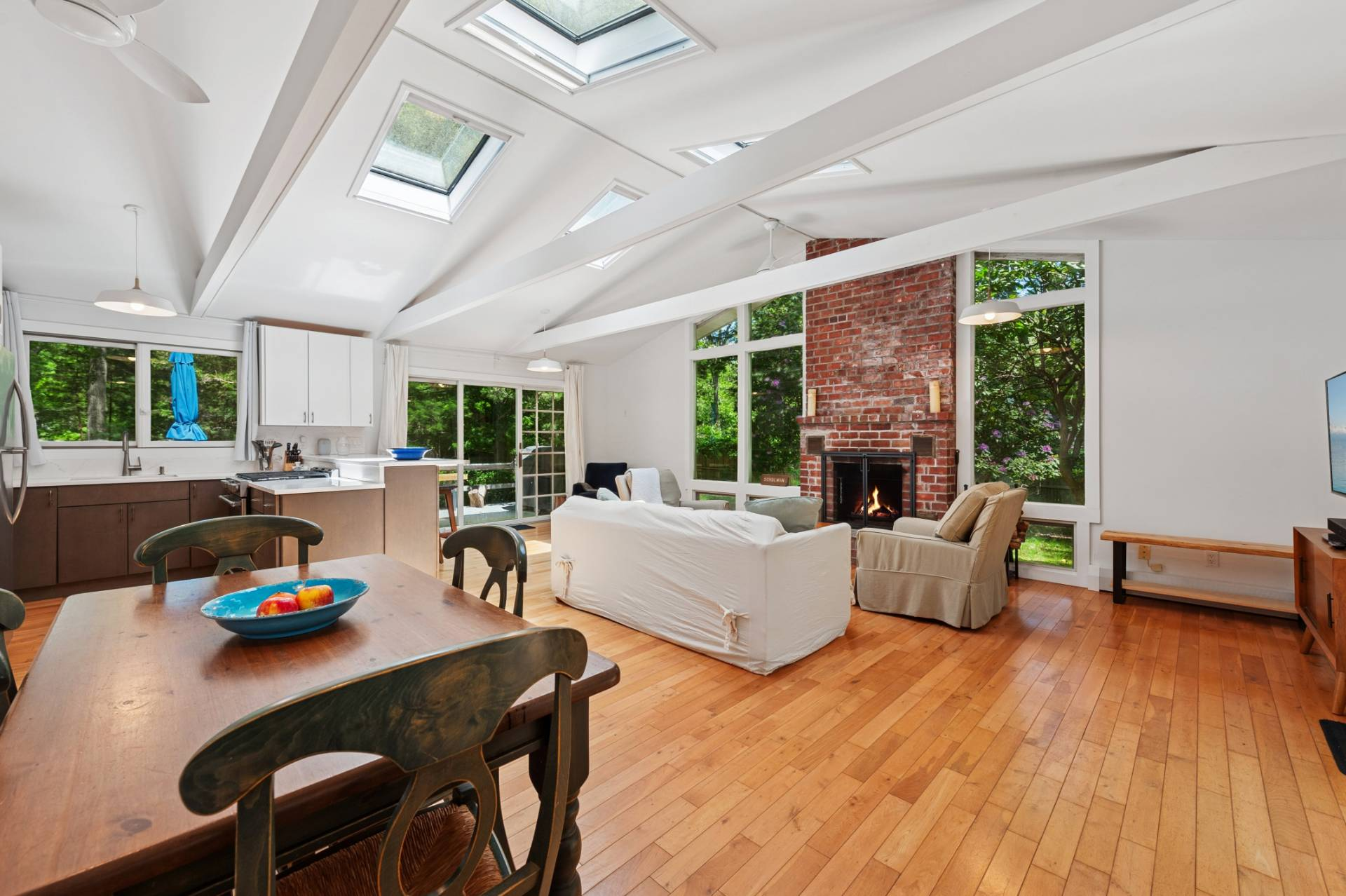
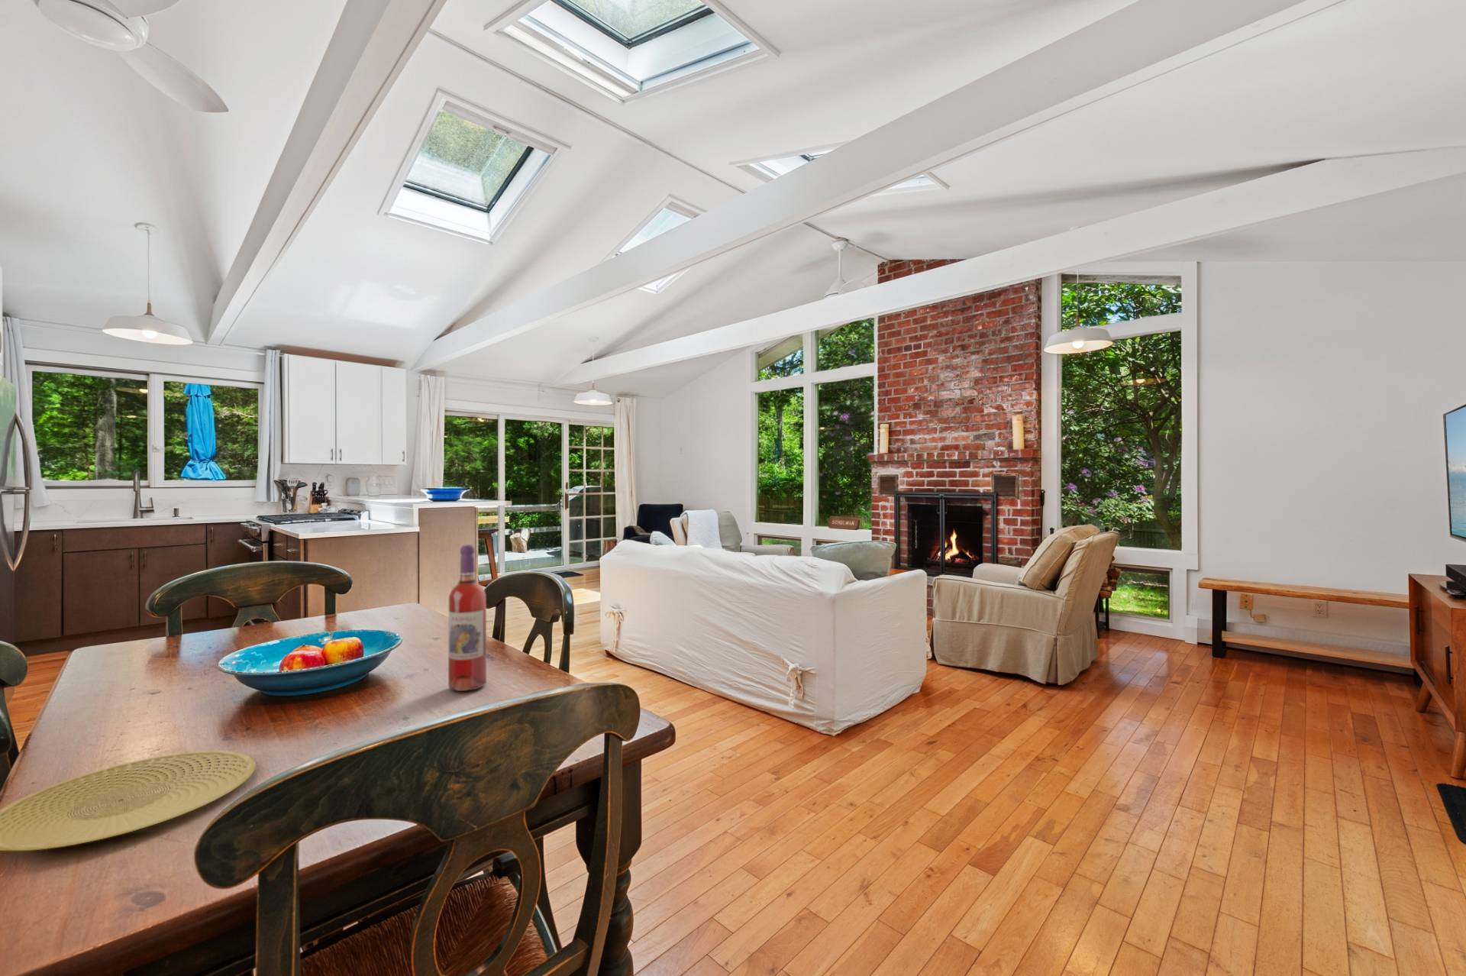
+ plate [0,749,257,852]
+ wine bottle [448,544,487,692]
